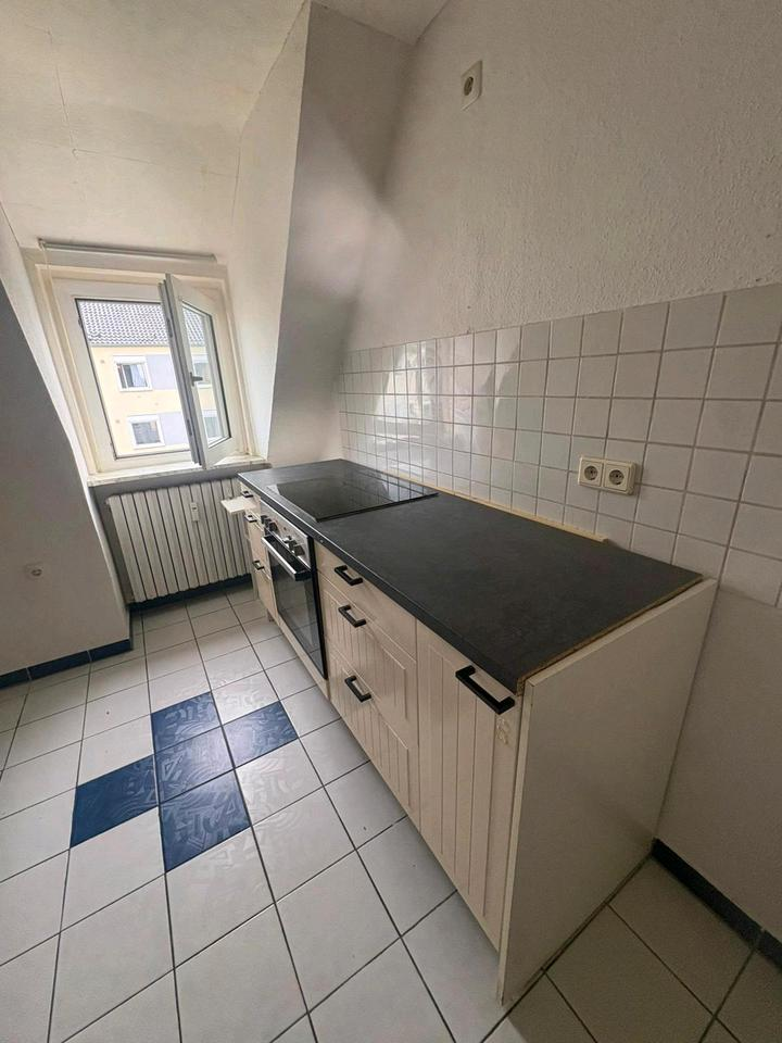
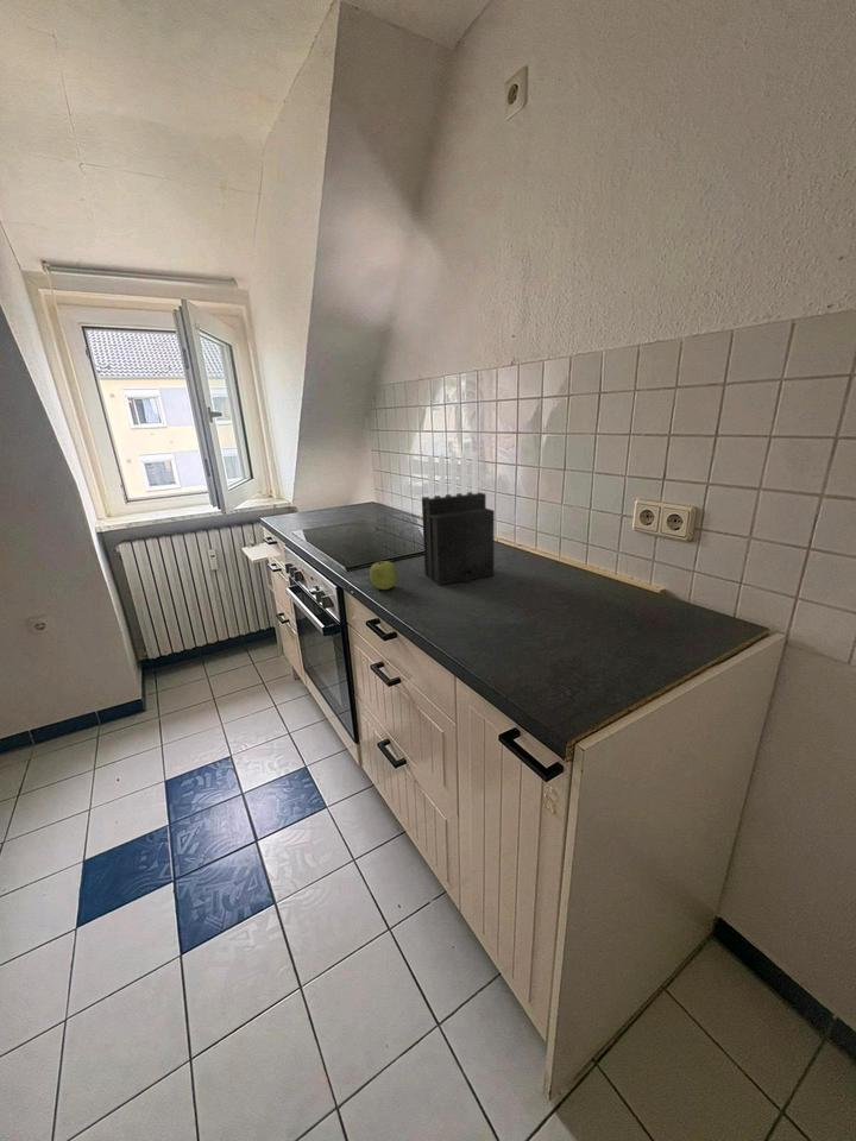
+ fruit [369,560,398,591]
+ knife block [421,450,496,586]
